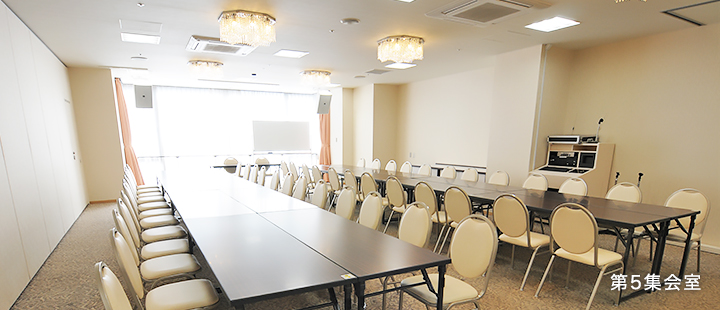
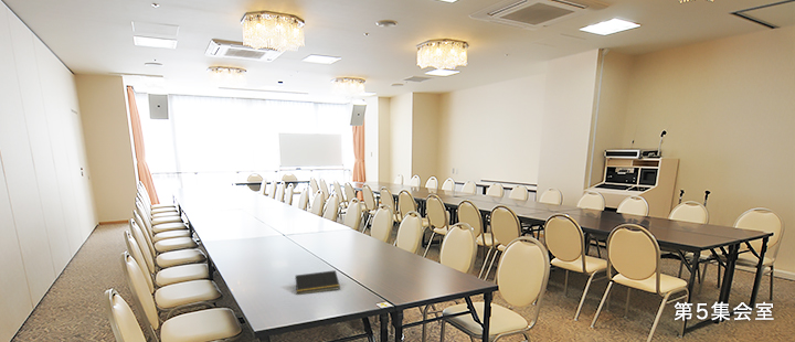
+ notepad [294,269,341,295]
